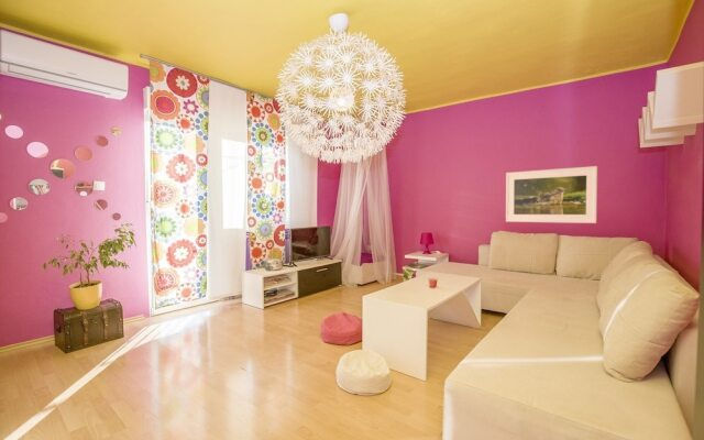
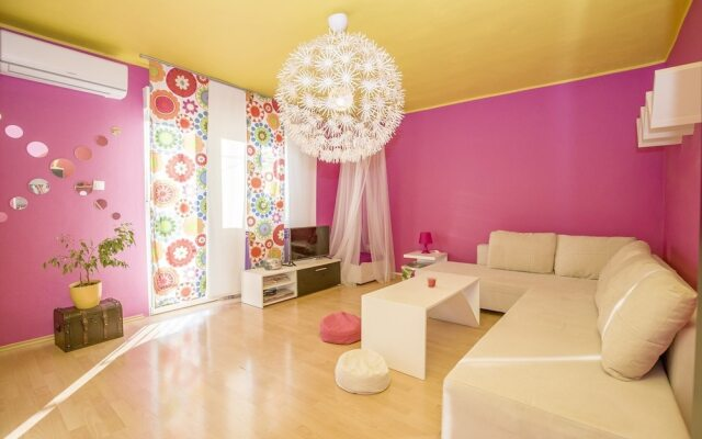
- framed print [505,165,598,224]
